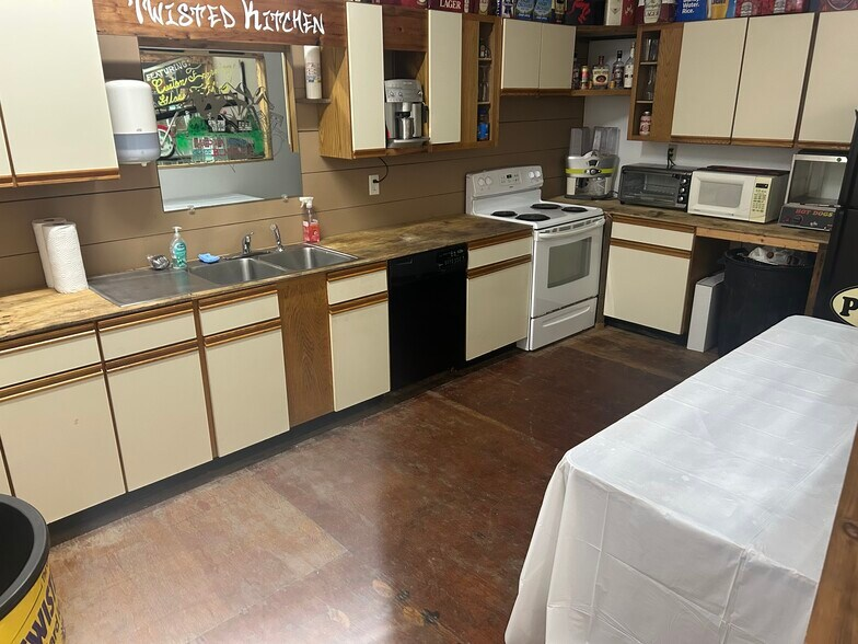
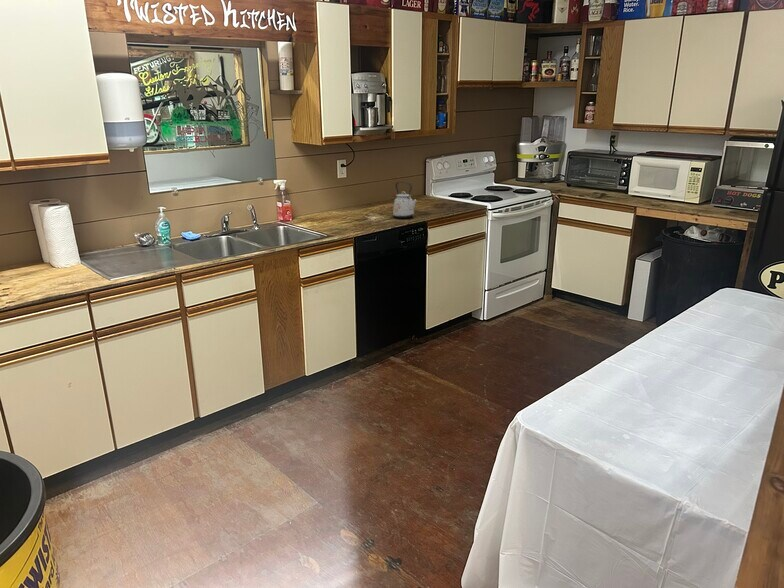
+ kettle [392,180,419,219]
